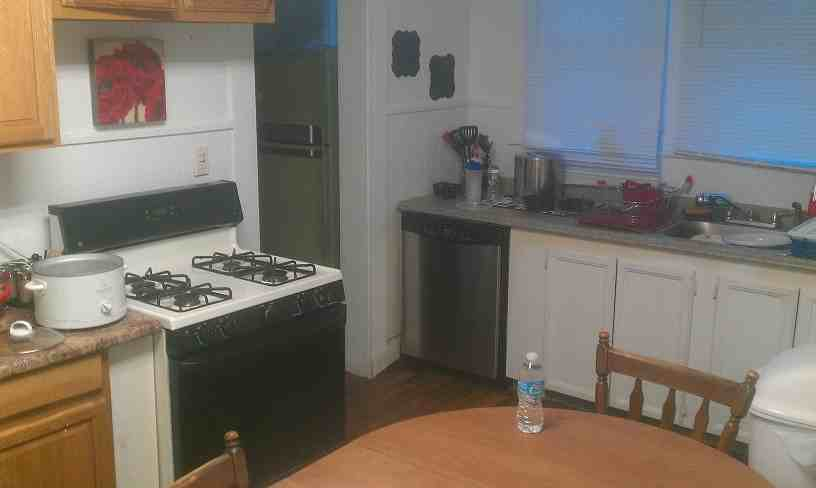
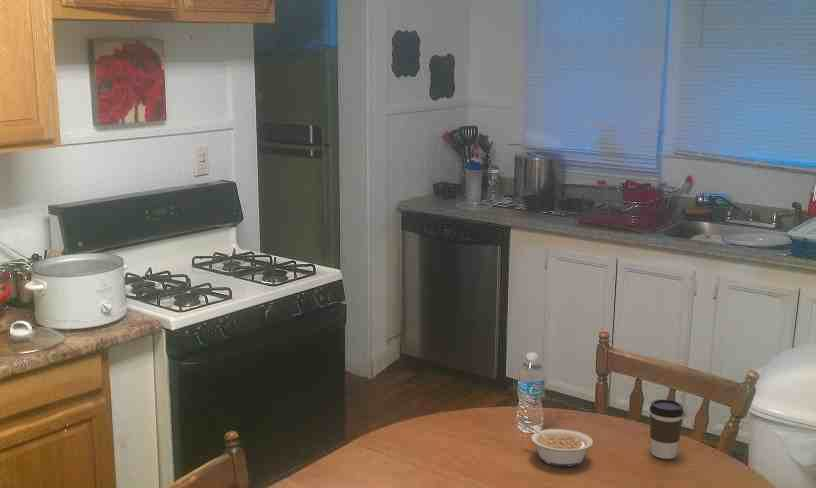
+ coffee cup [649,398,685,460]
+ legume [524,424,594,467]
